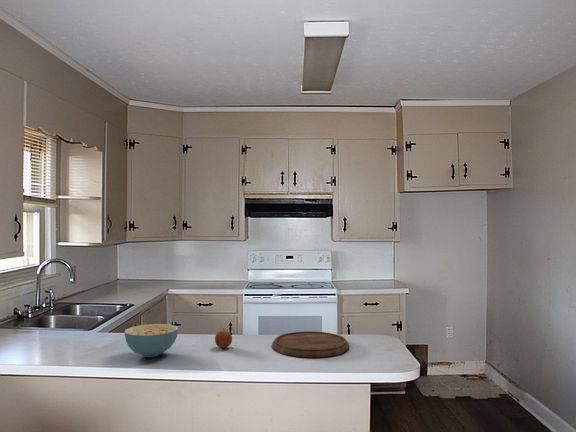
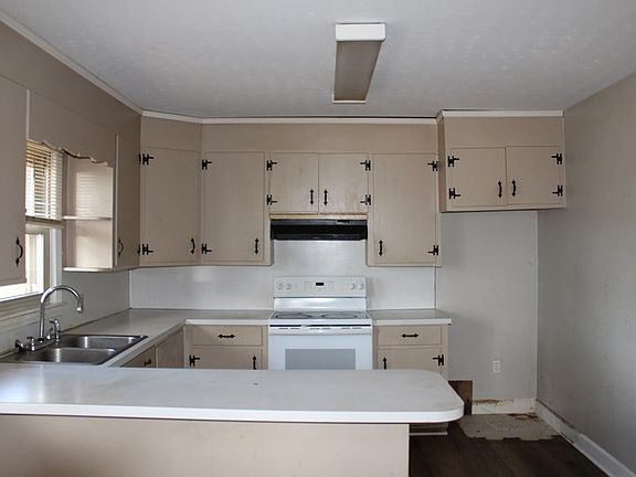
- fruit [214,328,233,349]
- cutting board [271,330,350,358]
- cereal bowl [124,323,179,358]
